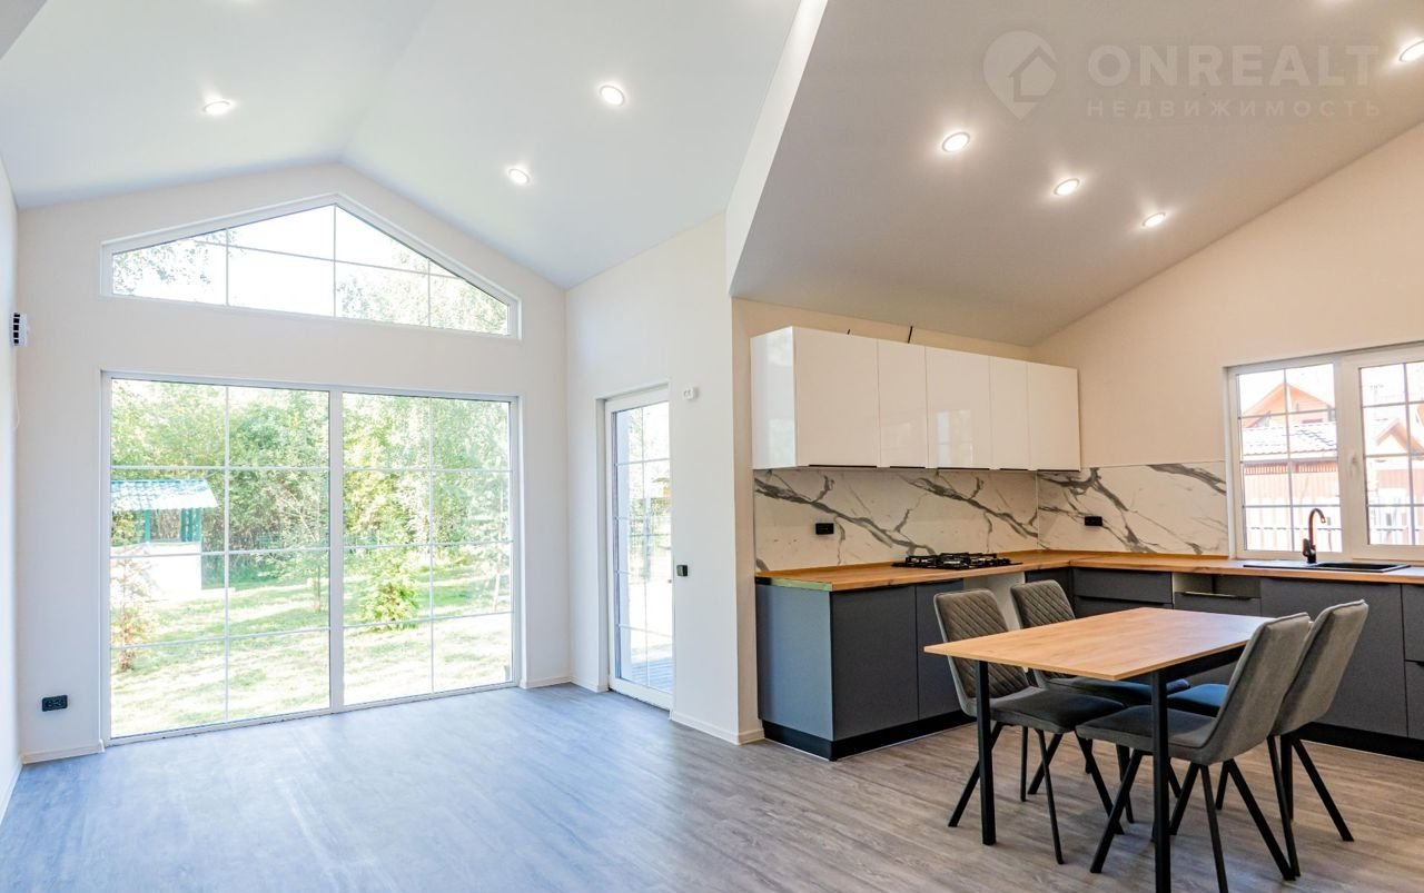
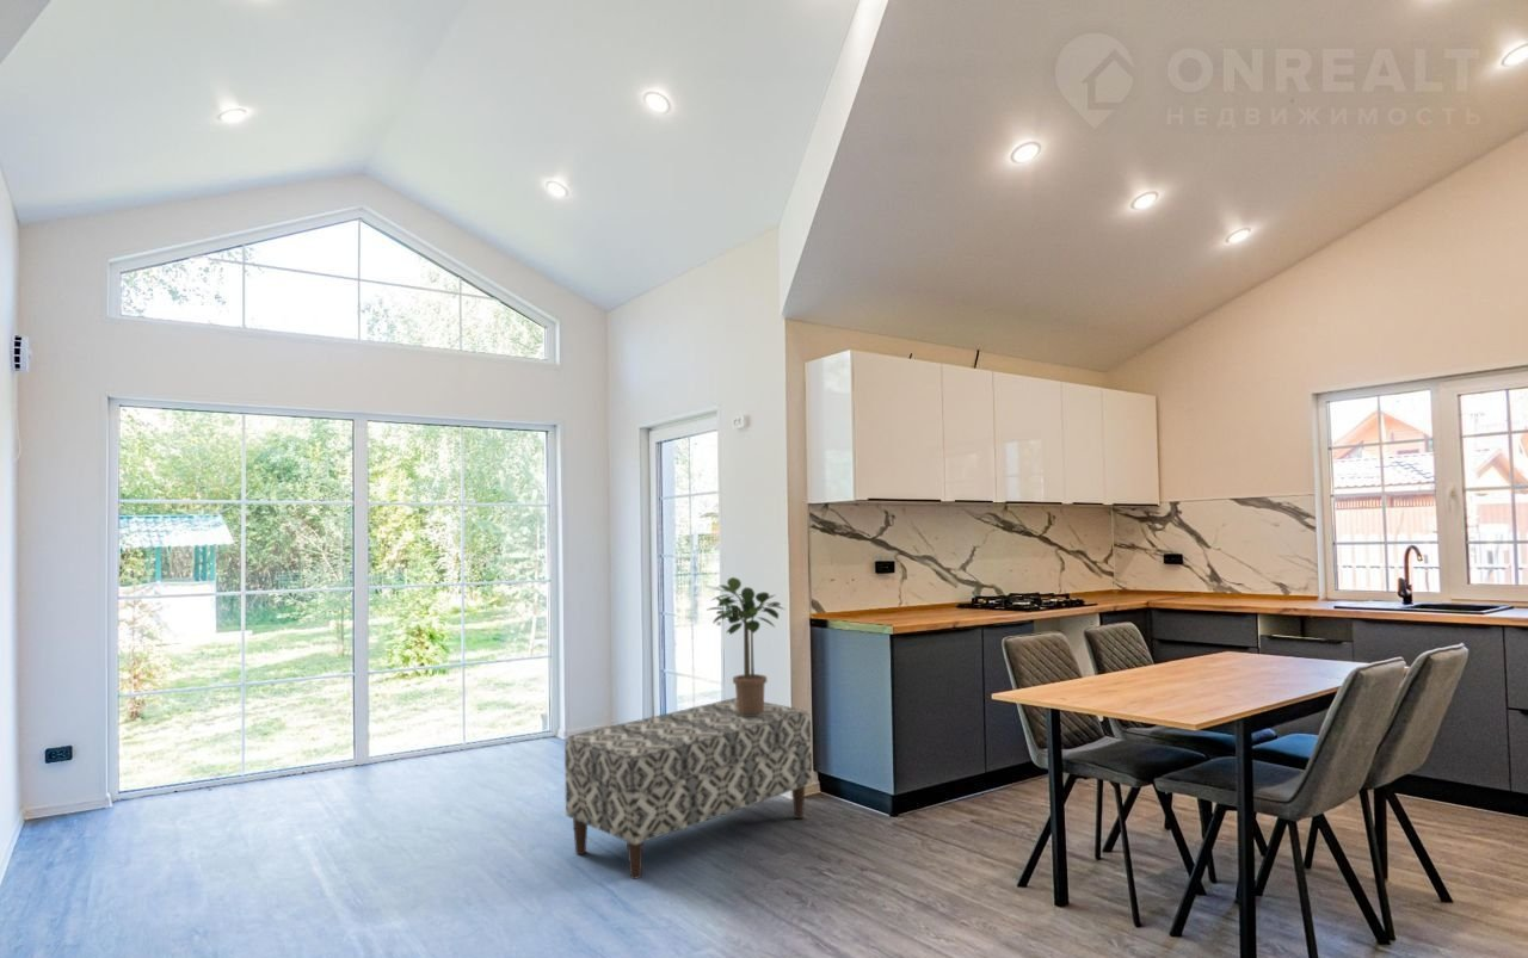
+ bench [563,697,813,879]
+ potted plant [707,576,785,715]
